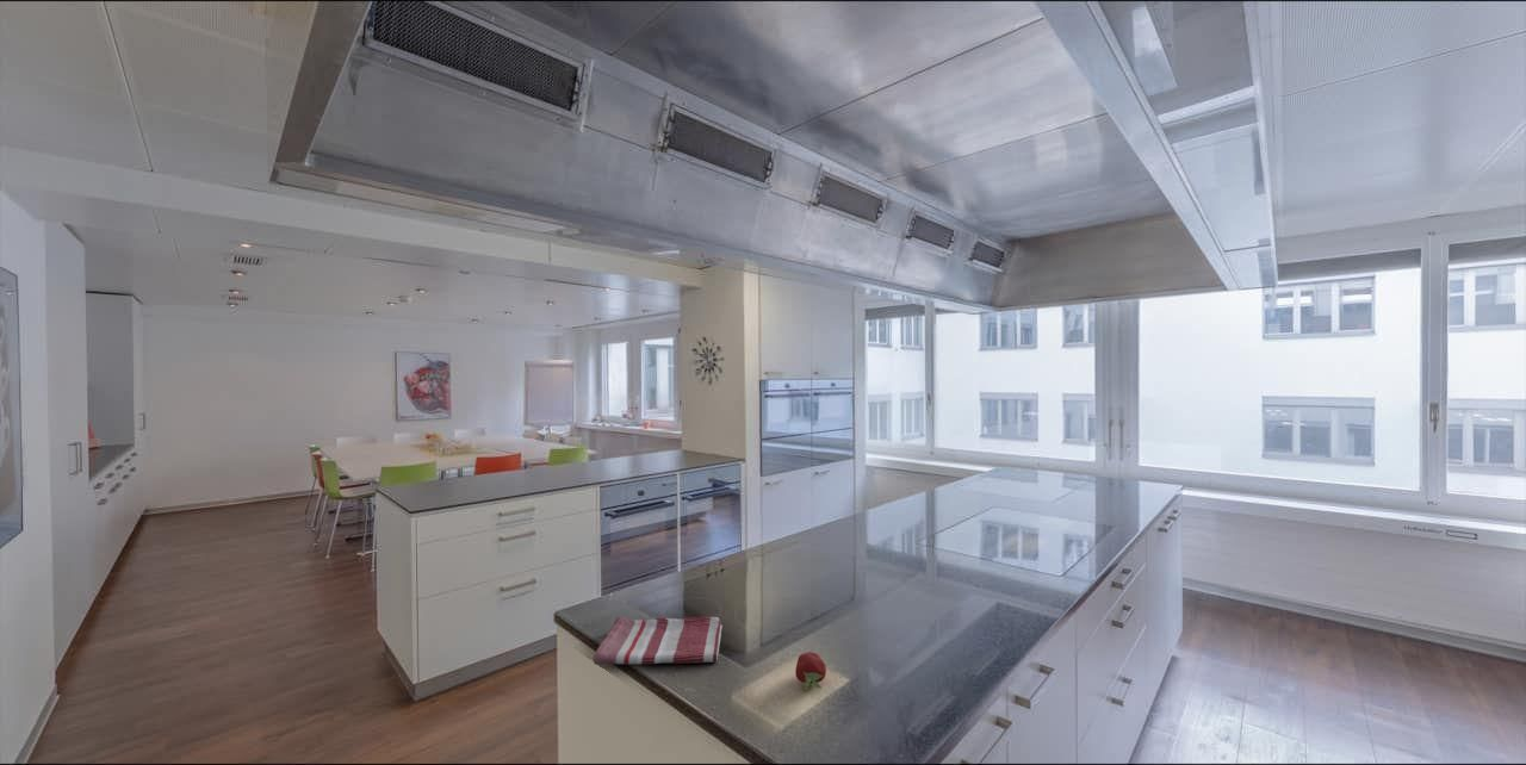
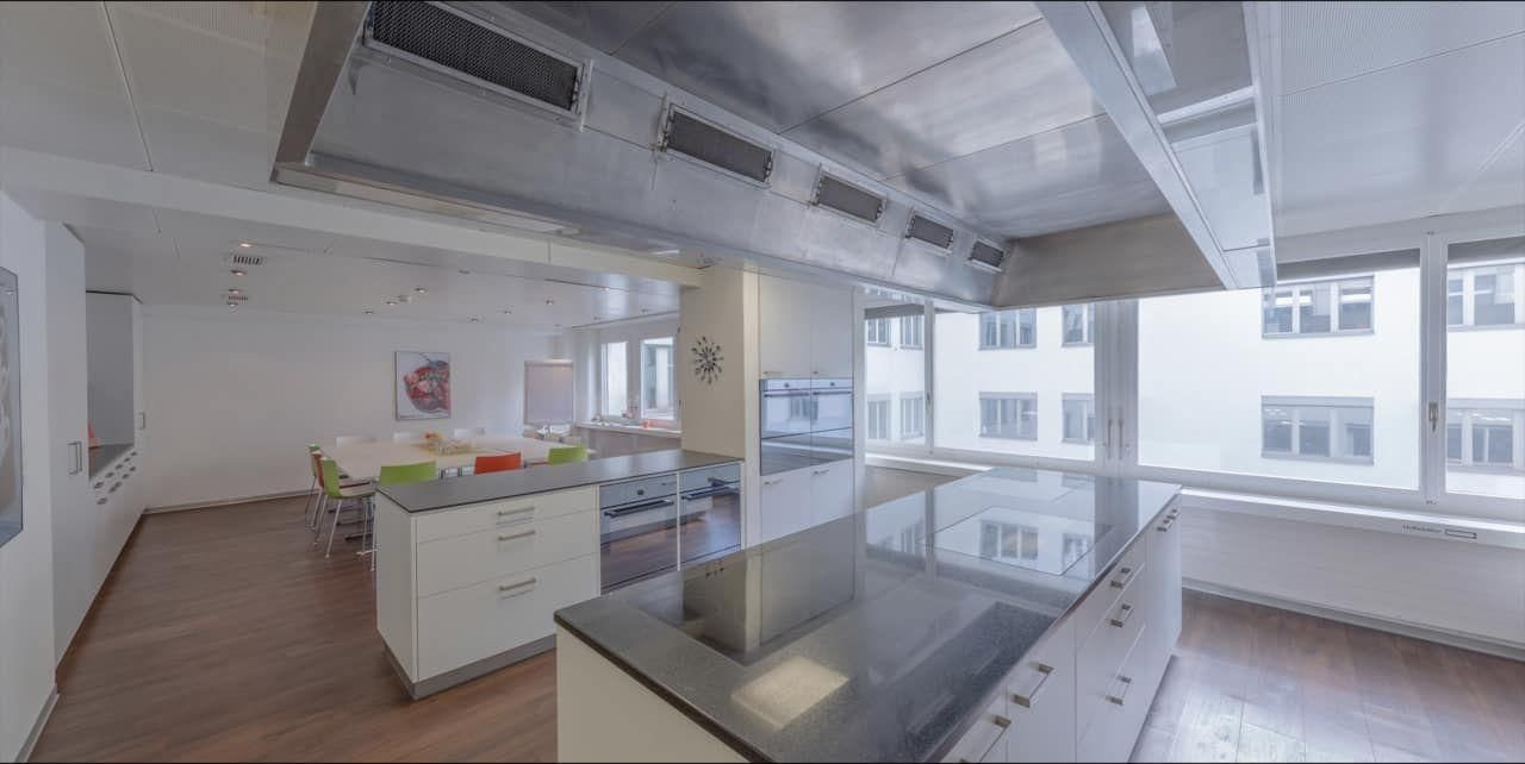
- fruit [794,651,827,691]
- dish towel [593,616,724,666]
